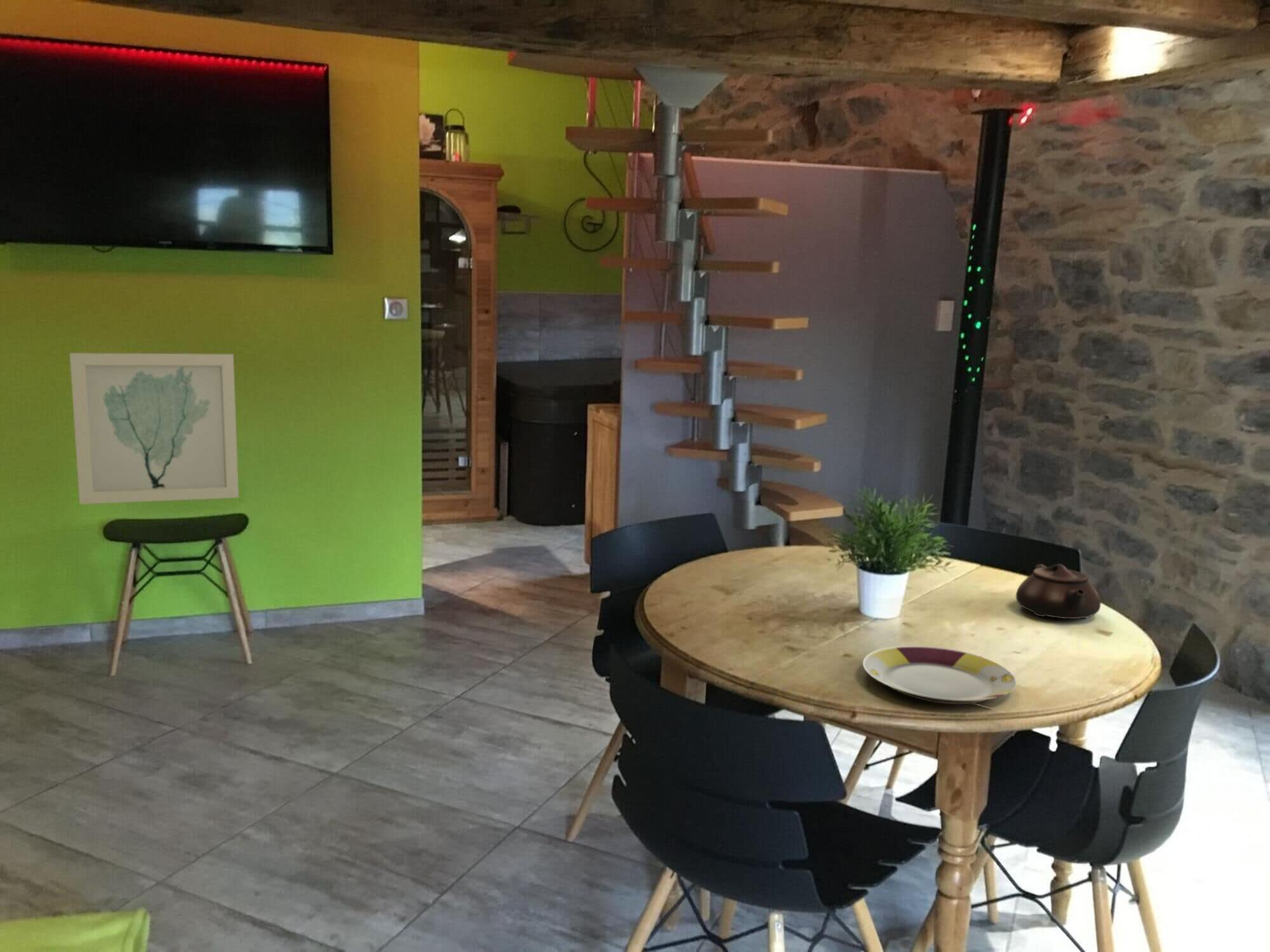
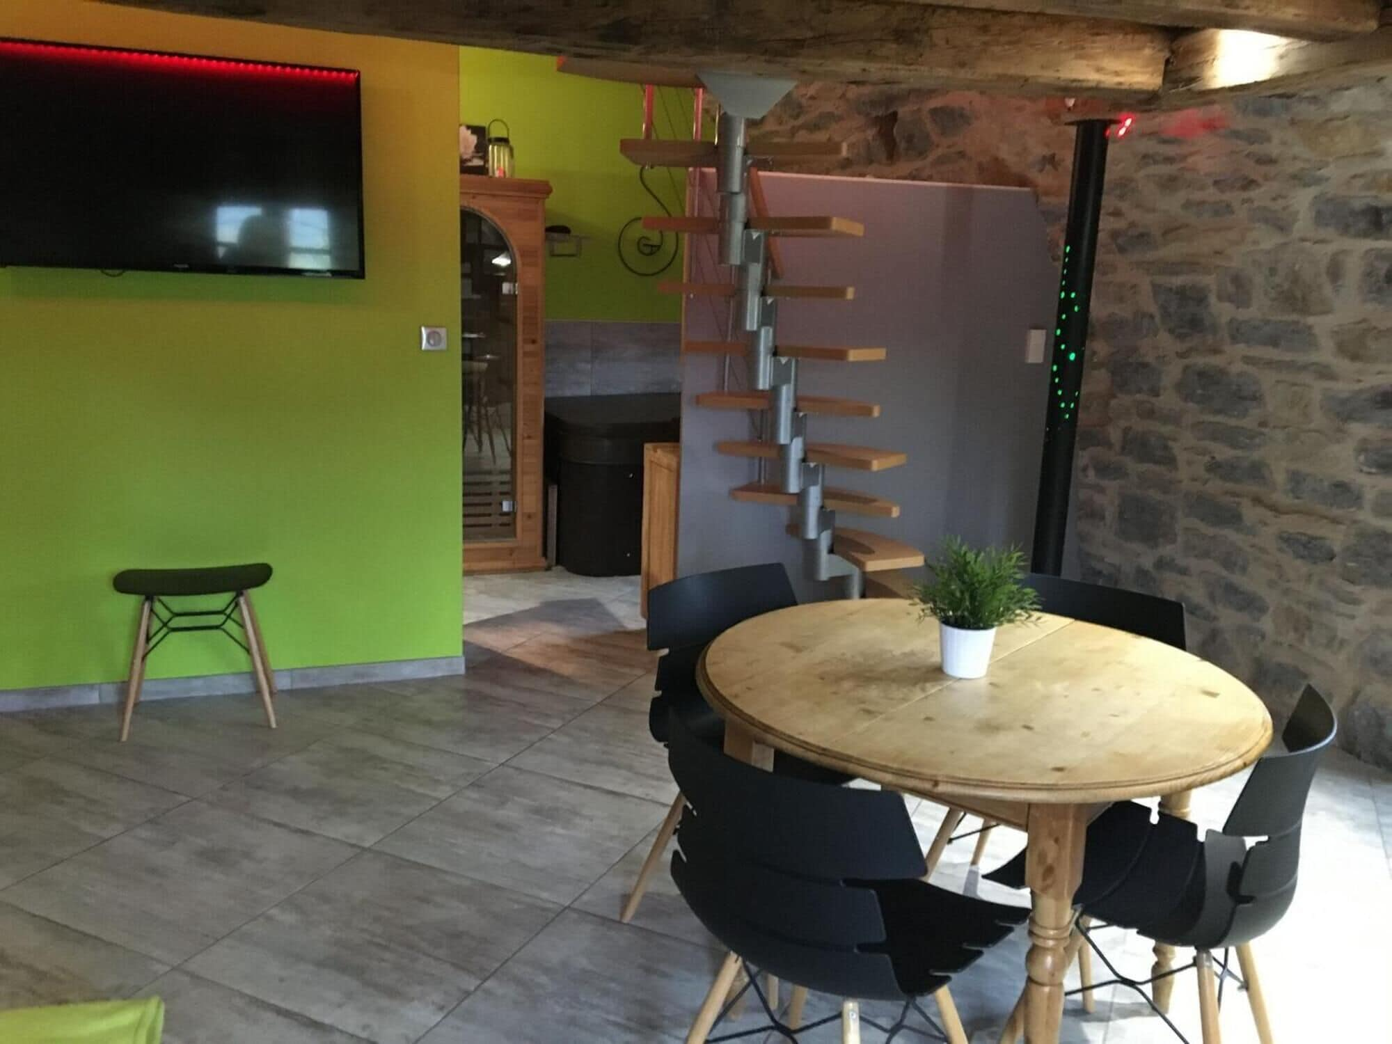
- plate [862,645,1017,704]
- teapot [1015,564,1101,619]
- wall art [69,352,239,505]
